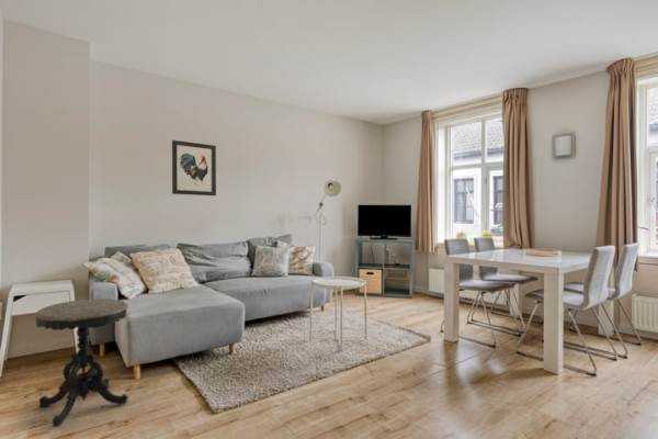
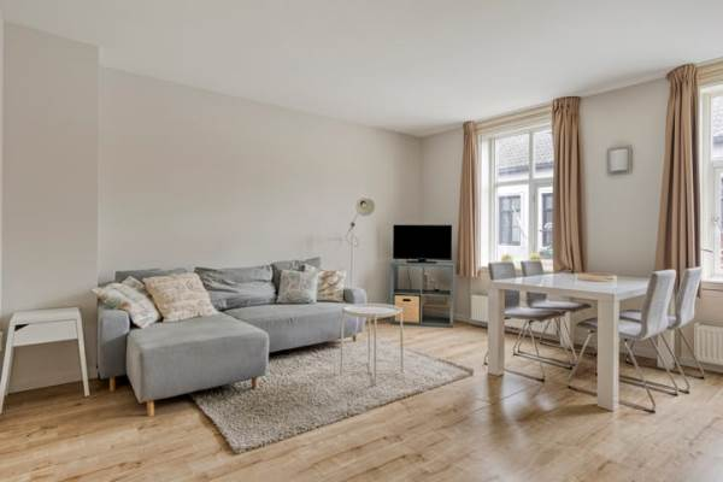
- wall art [171,139,217,196]
- side table [34,297,129,428]
